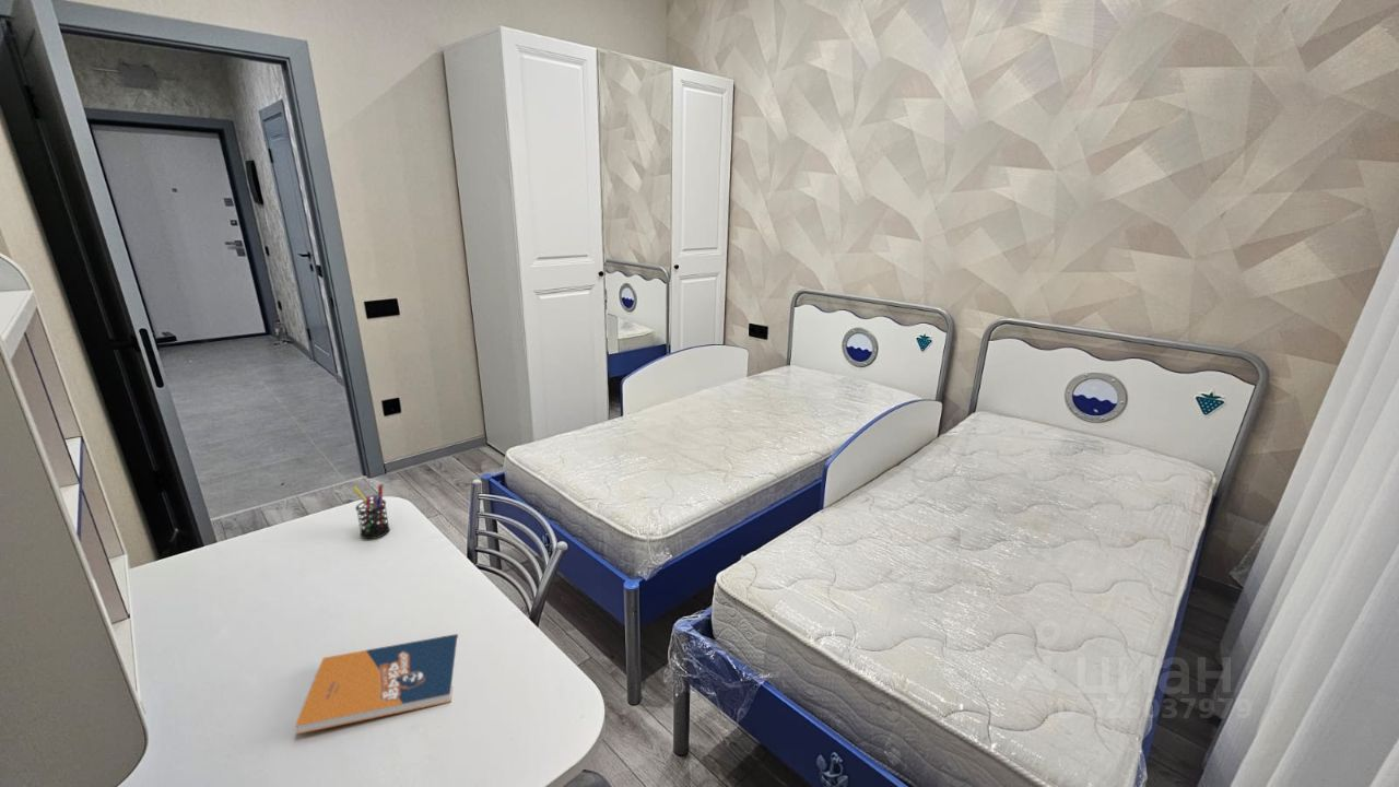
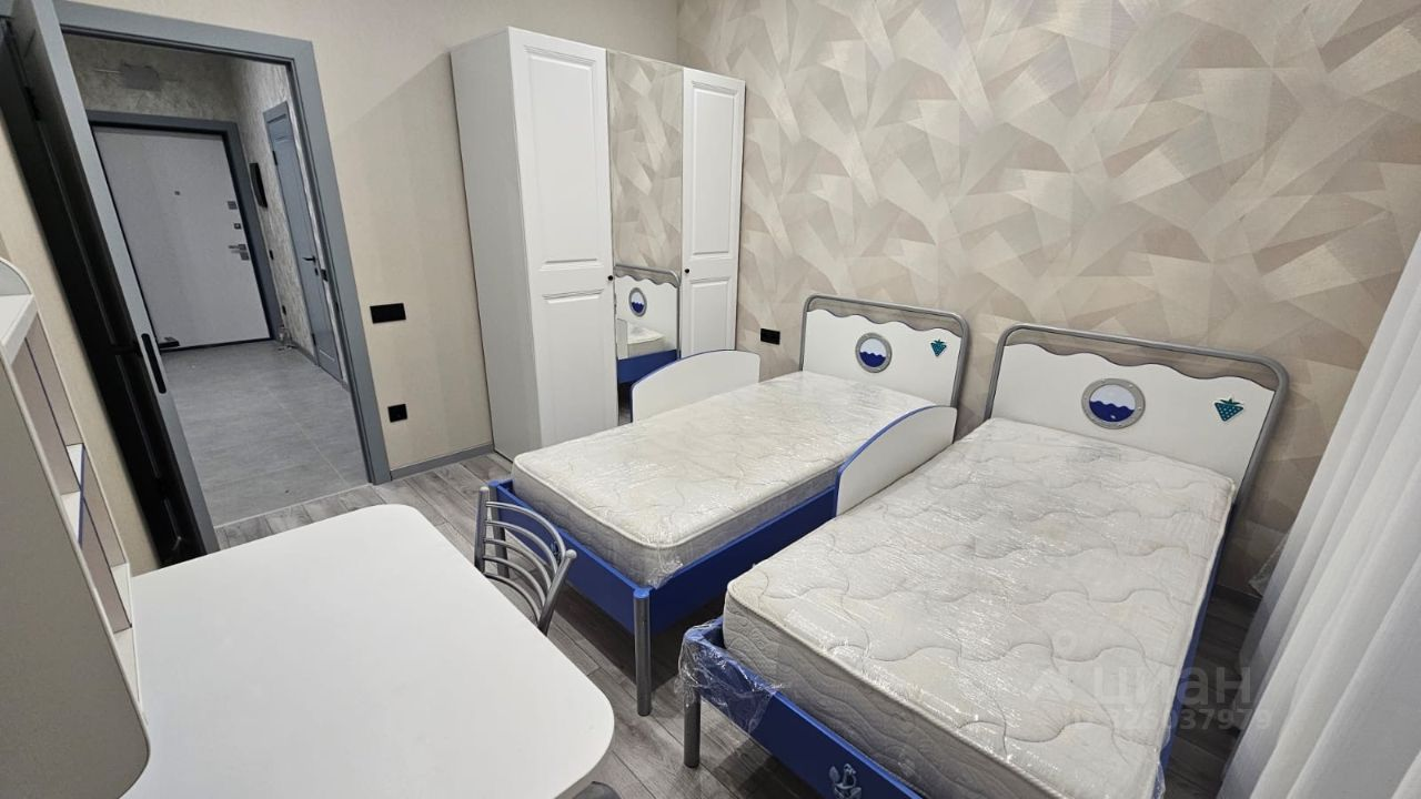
- pen holder [352,483,391,540]
- notebook [294,633,459,736]
